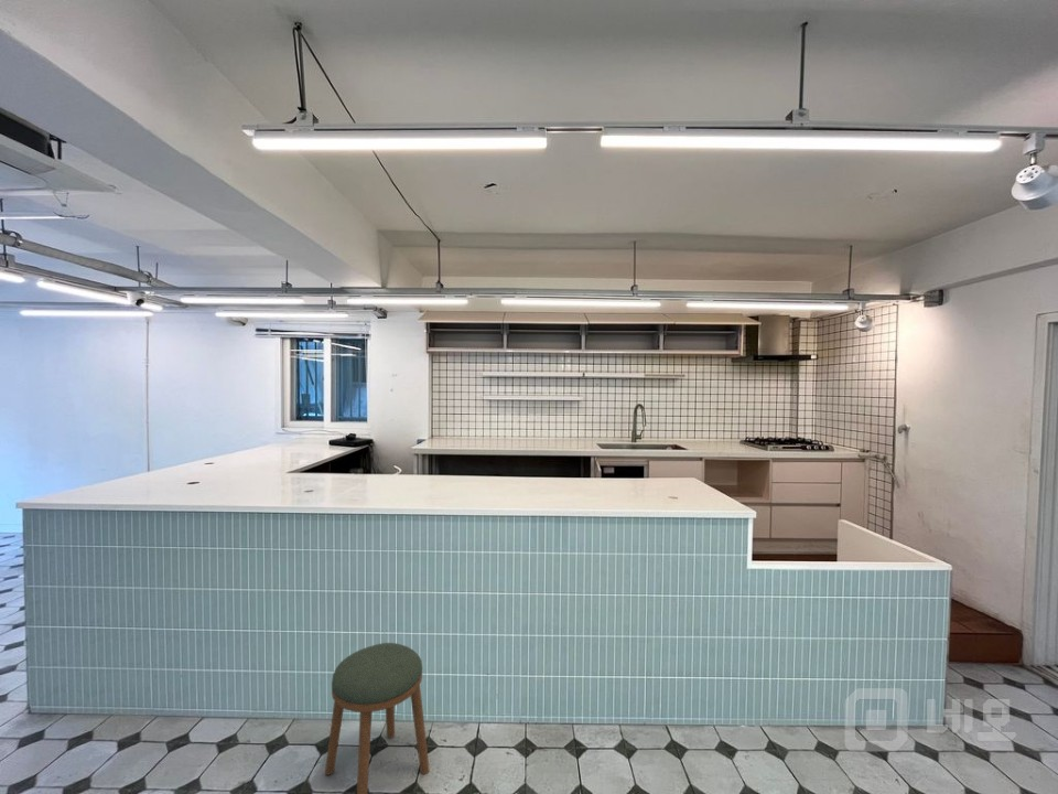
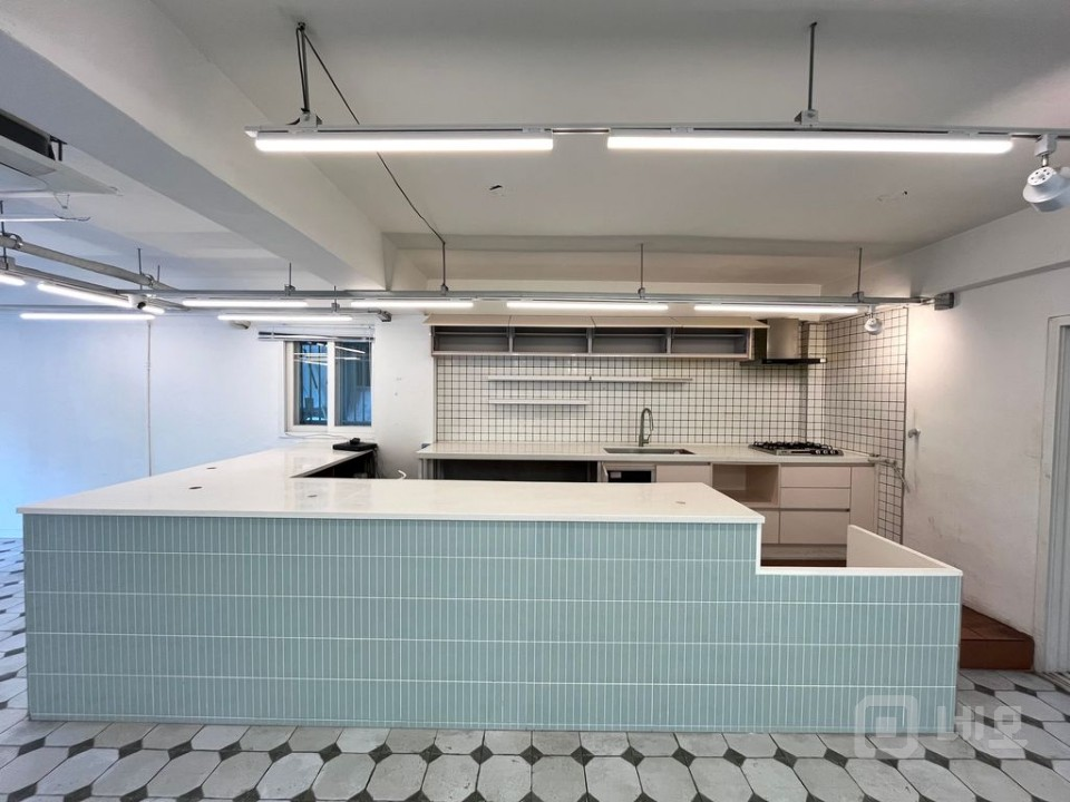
- stool [324,642,430,794]
